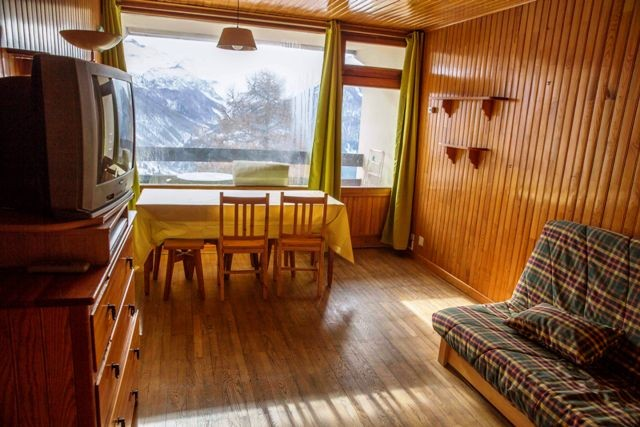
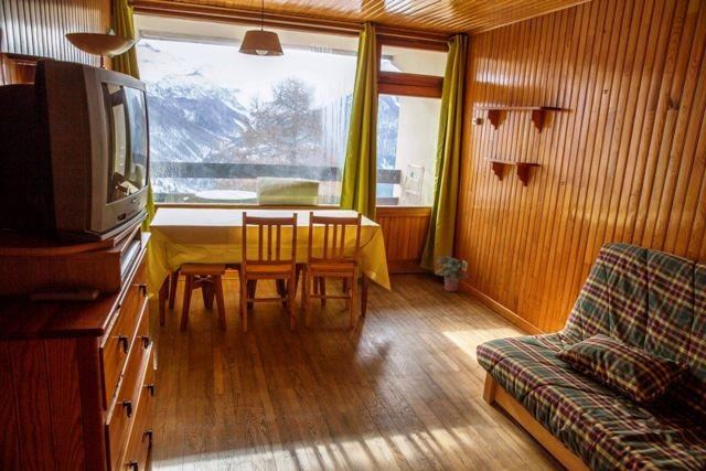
+ potted plant [435,255,469,292]
